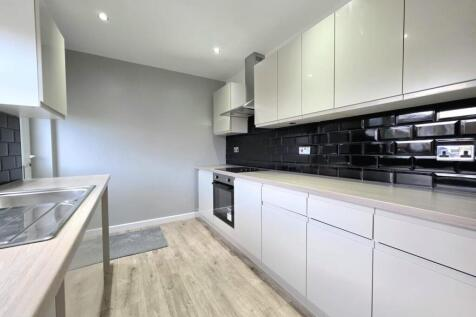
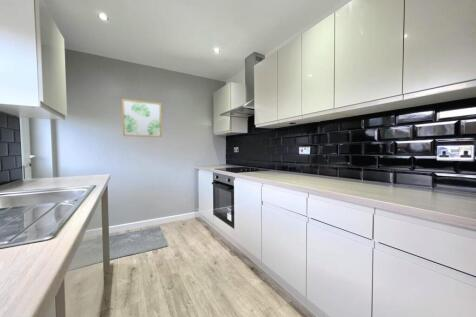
+ wall art [121,98,163,138]
